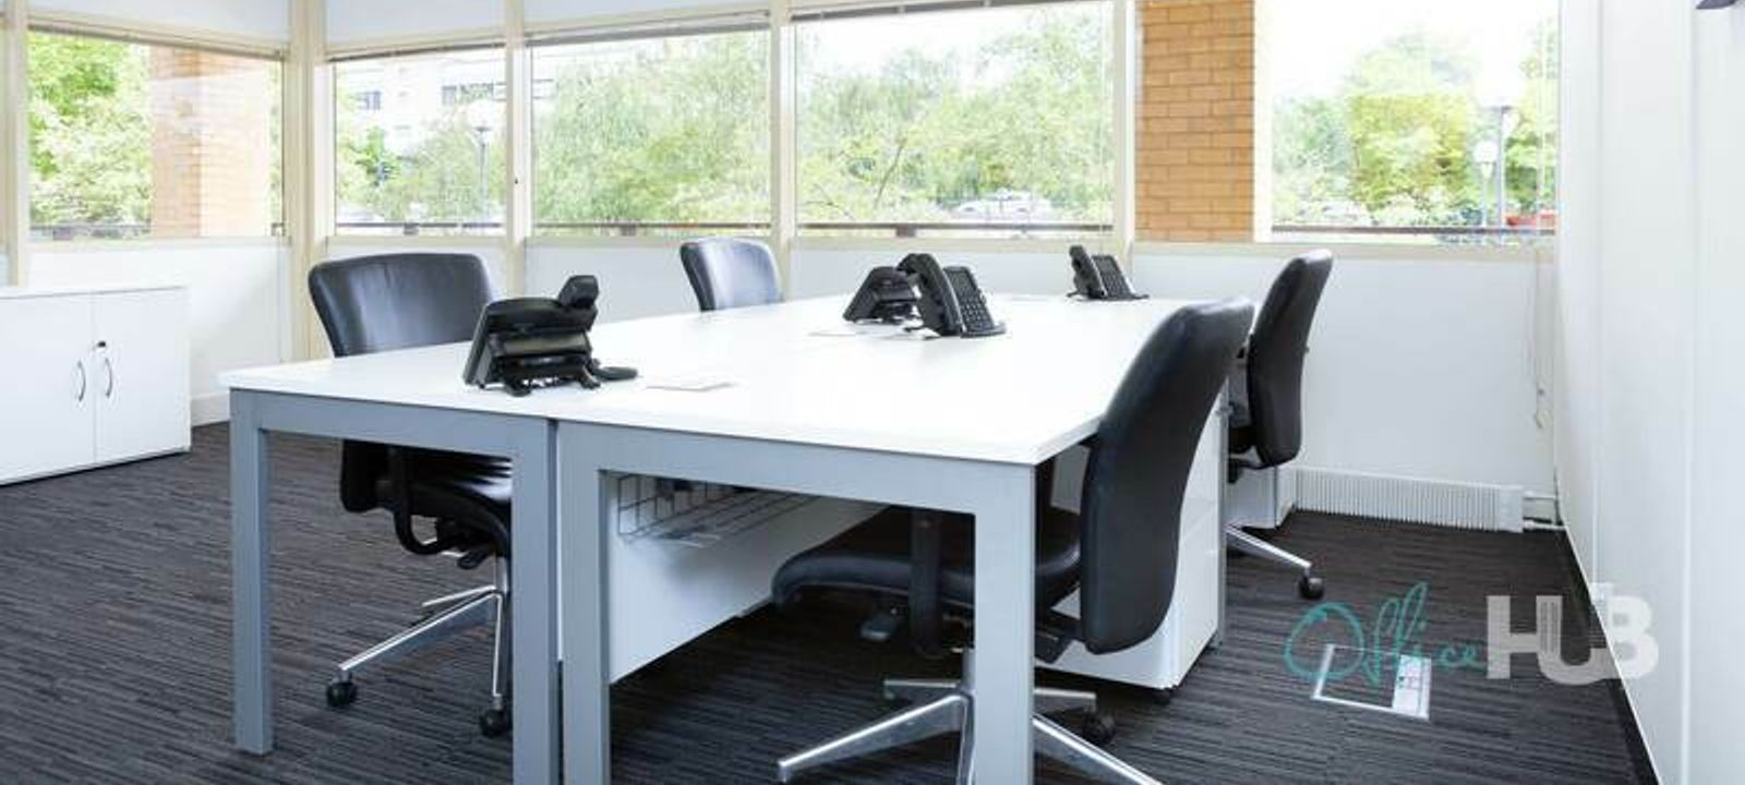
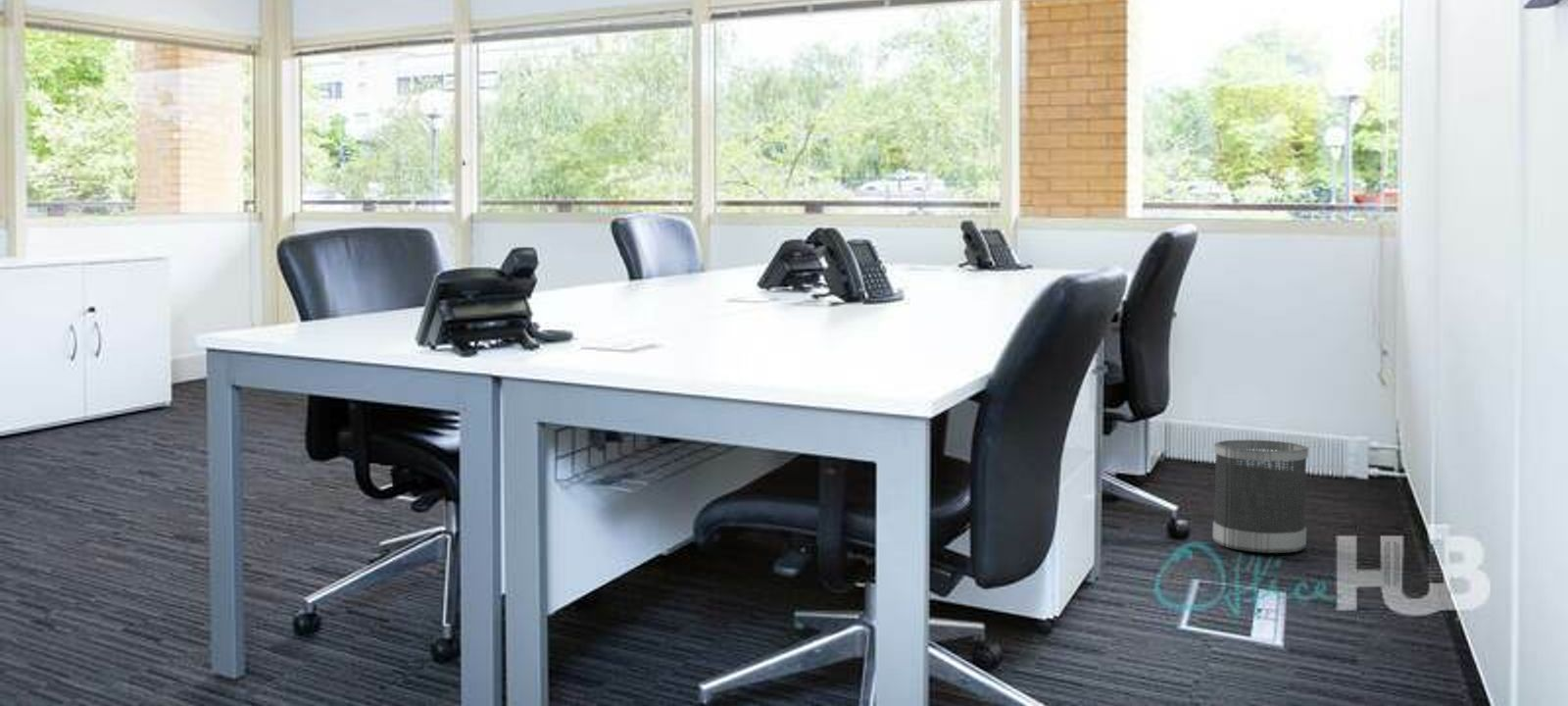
+ wastebasket [1211,438,1309,554]
